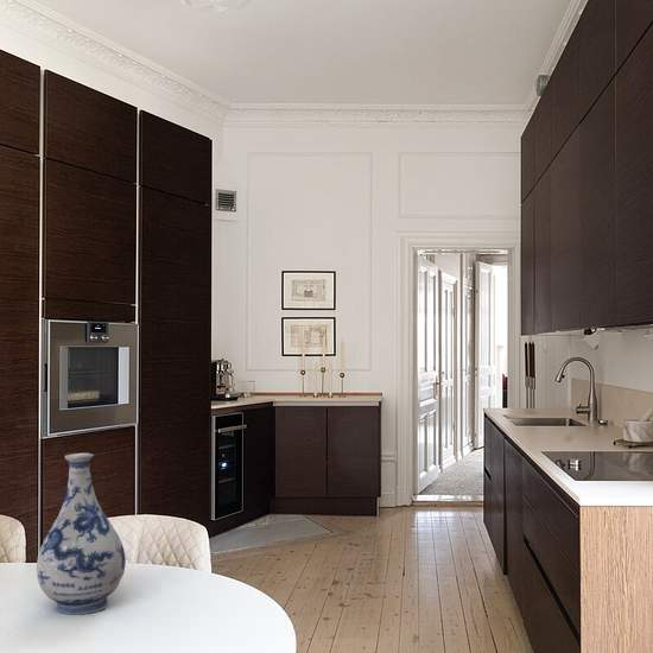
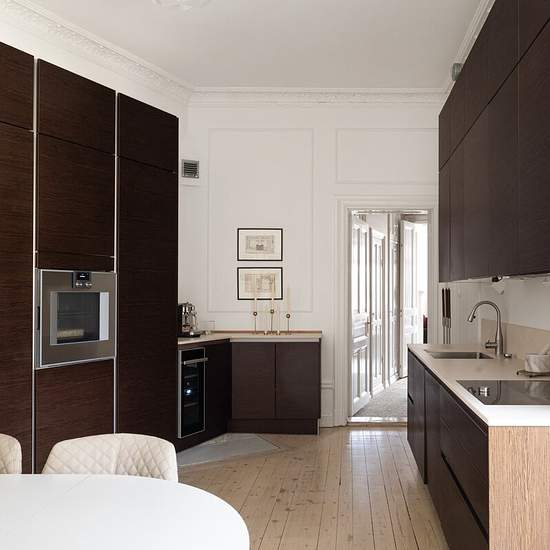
- vase [36,452,127,615]
